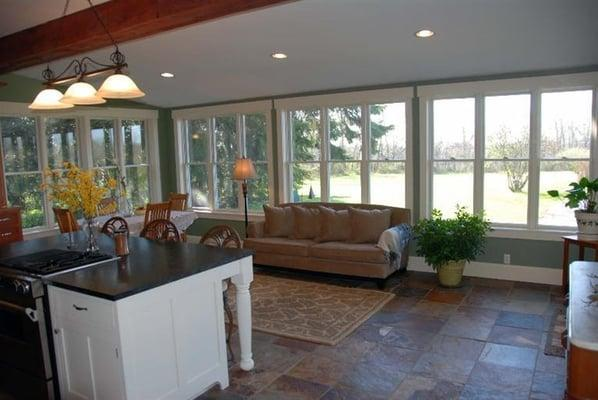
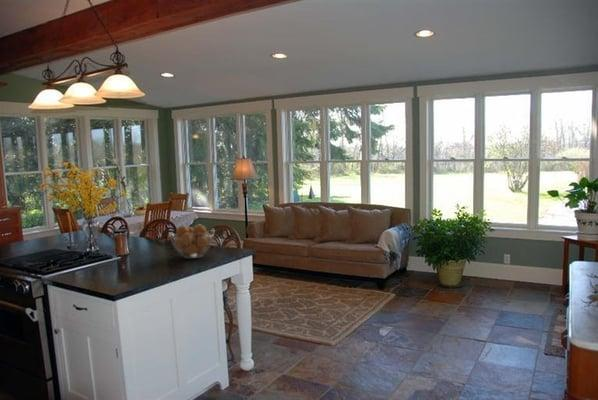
+ fruit basket [168,223,215,259]
